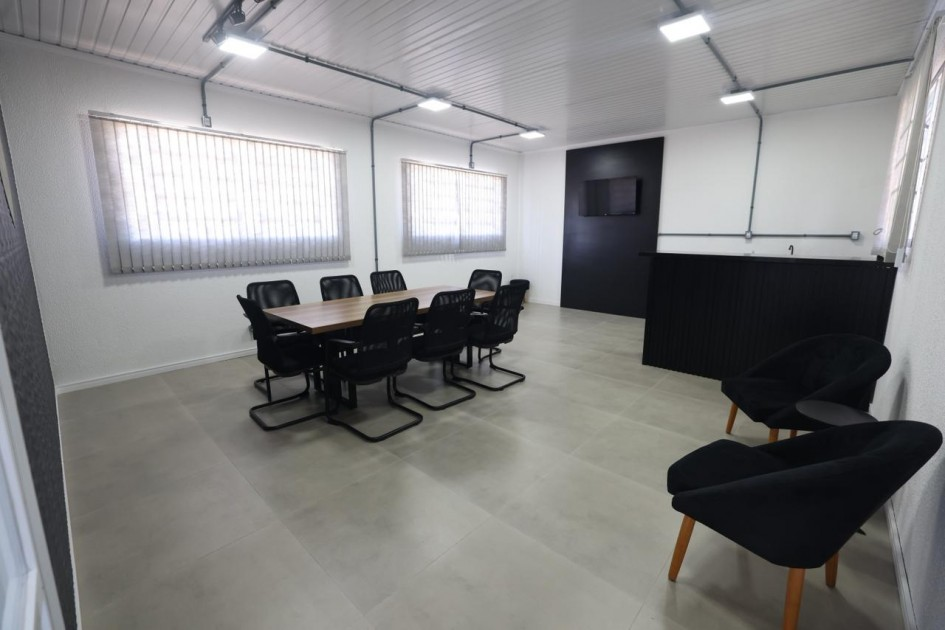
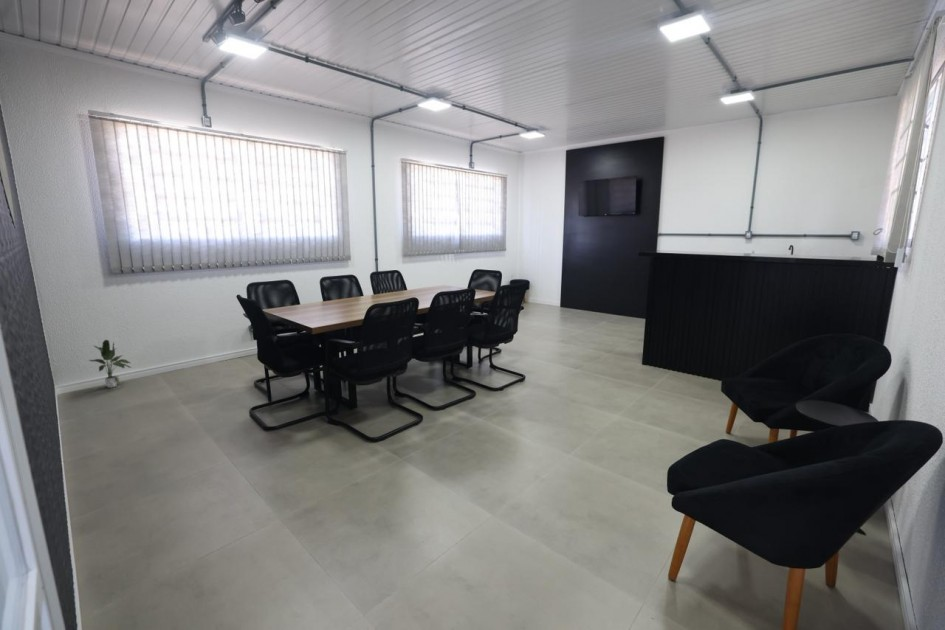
+ potted plant [88,339,133,389]
